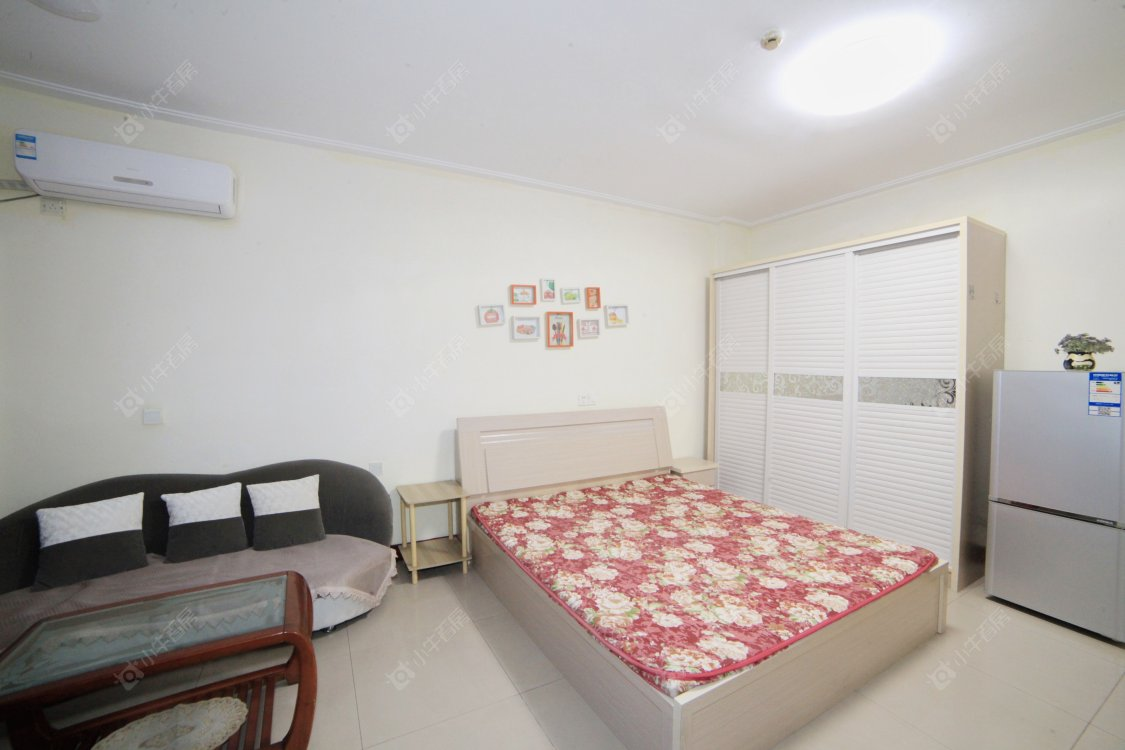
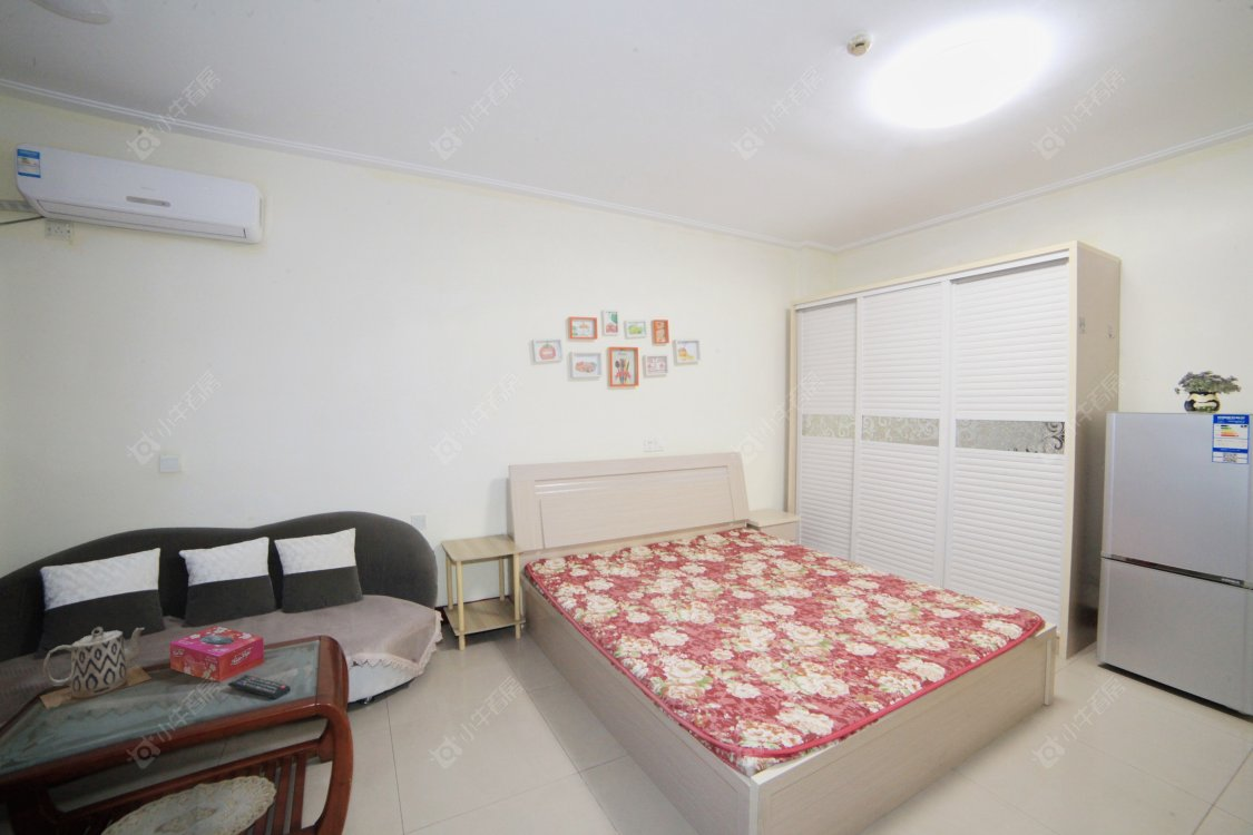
+ tissue box [169,625,265,682]
+ teapot [39,626,154,710]
+ remote control [227,674,292,700]
